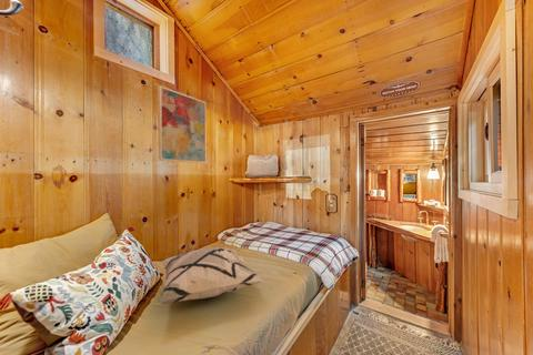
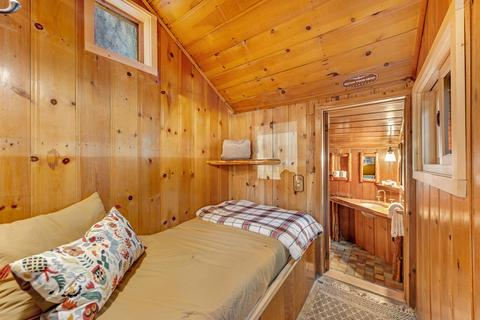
- decorative pillow [155,245,264,305]
- wall art [157,84,208,164]
